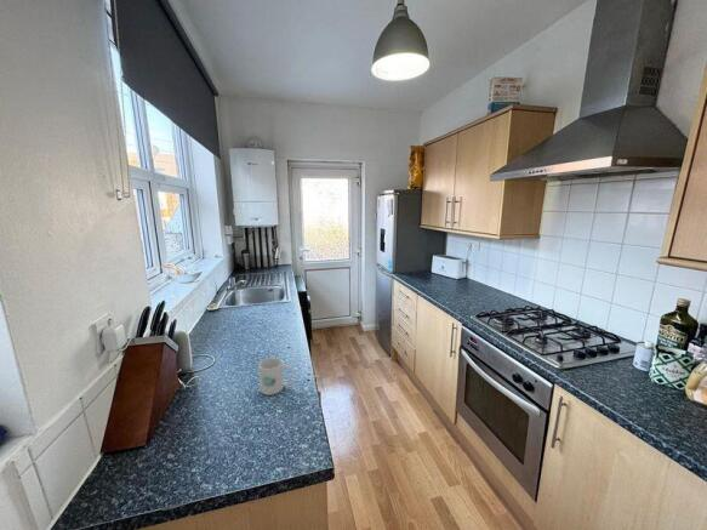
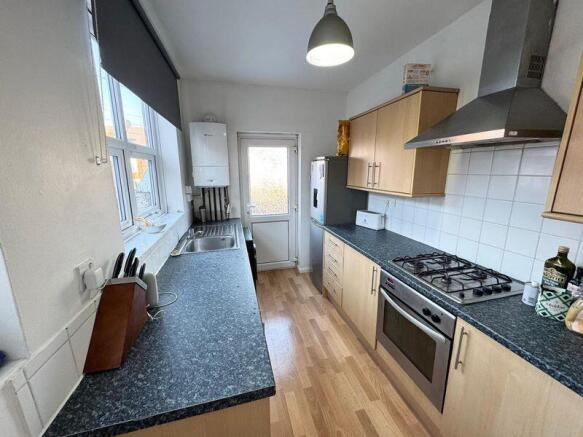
- mug [257,357,295,397]
